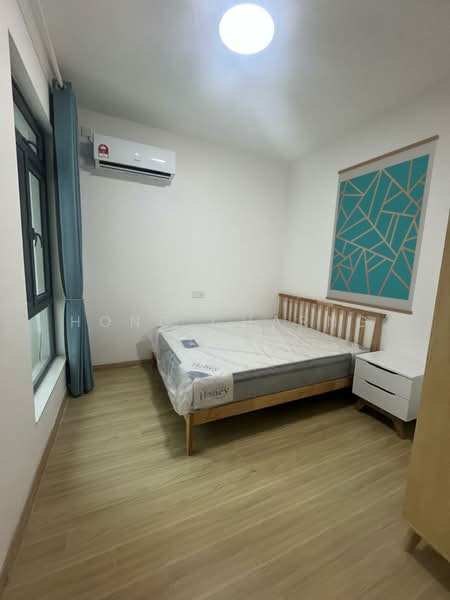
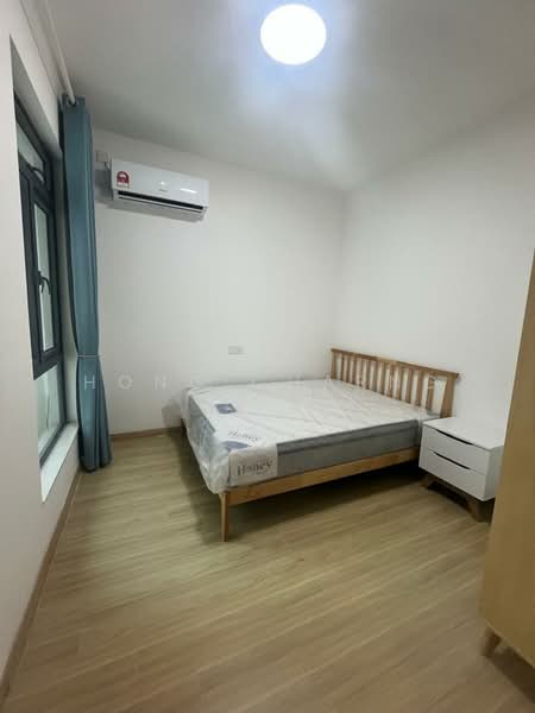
- wall art [324,134,440,316]
